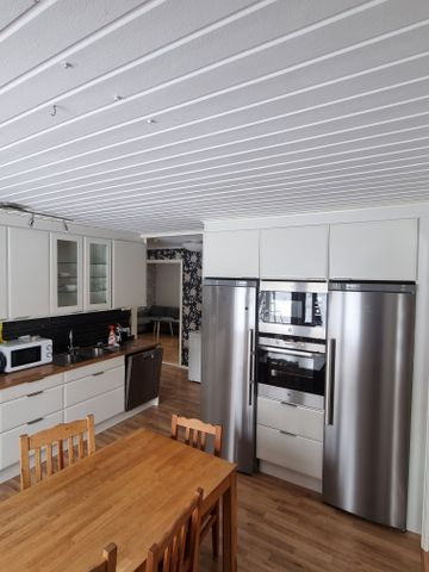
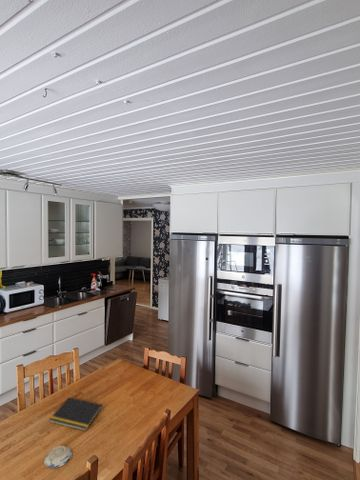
+ decorative bowl [43,445,73,469]
+ notepad [48,396,103,432]
